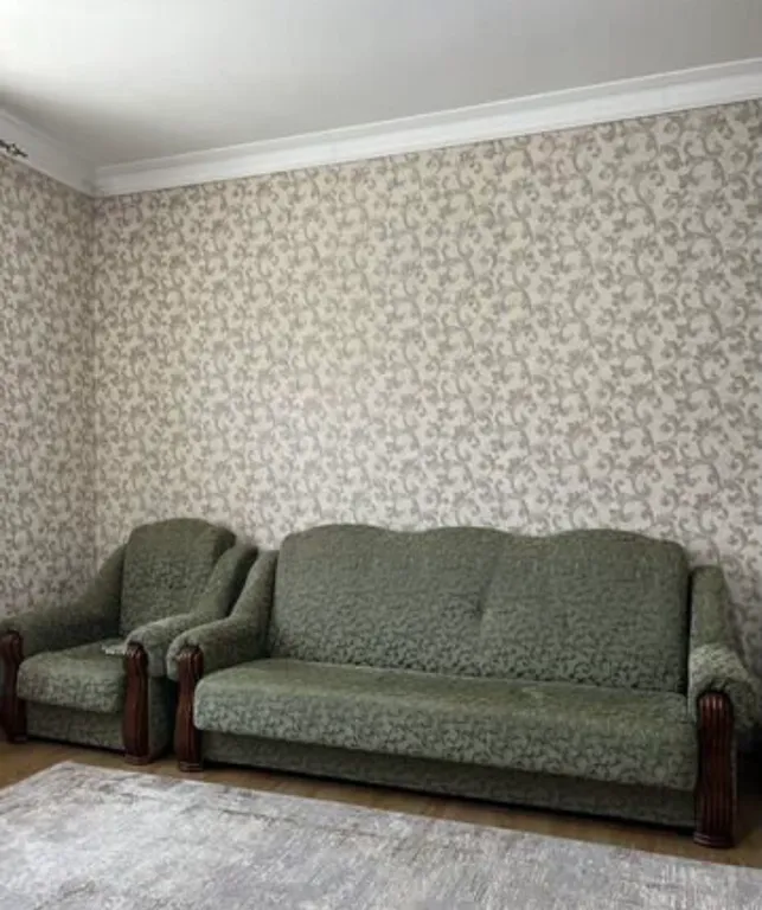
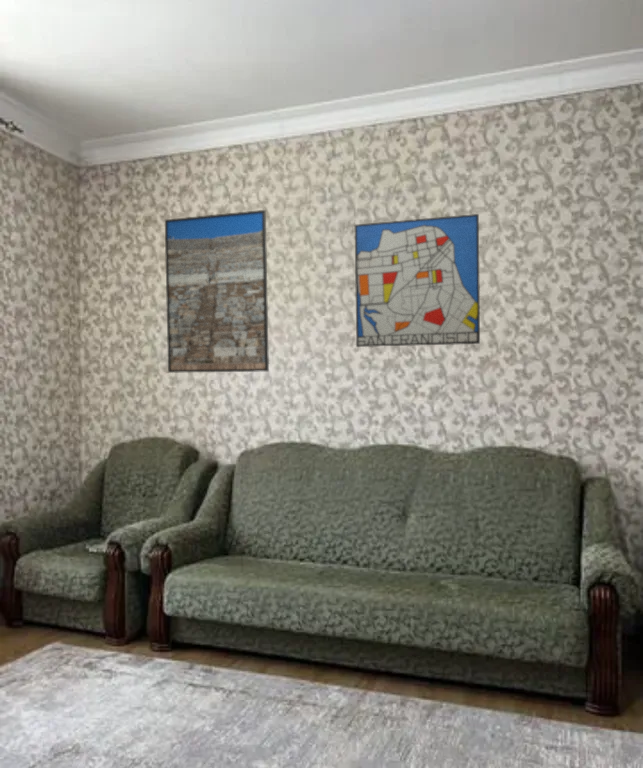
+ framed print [164,209,270,374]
+ wall art [354,213,481,348]
